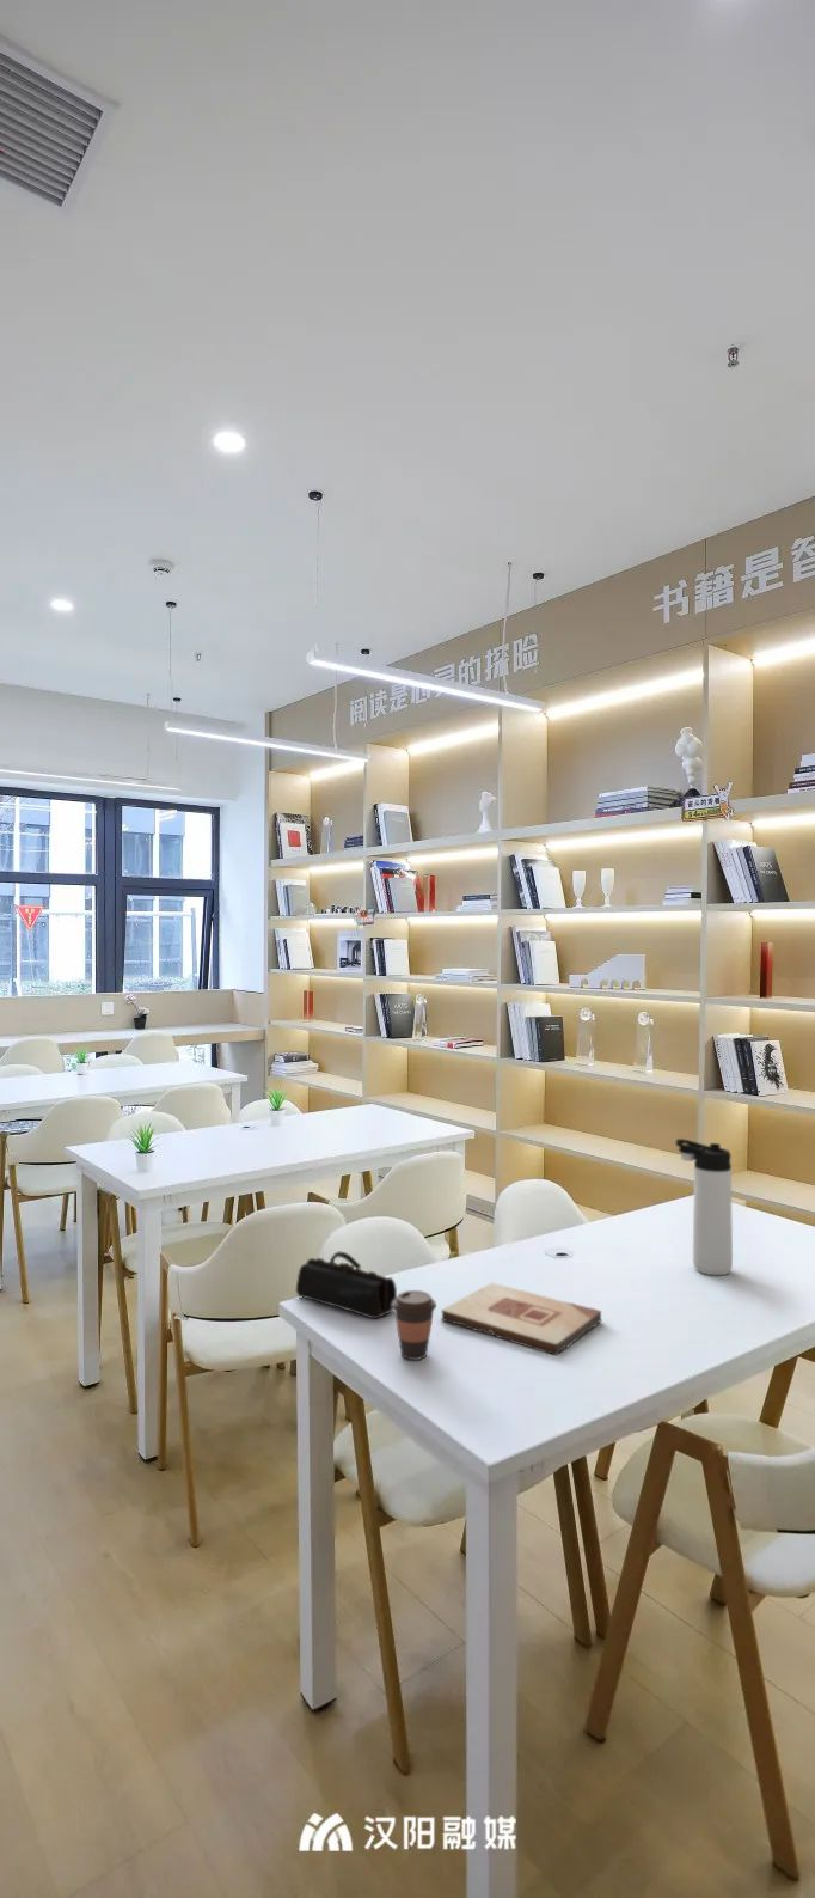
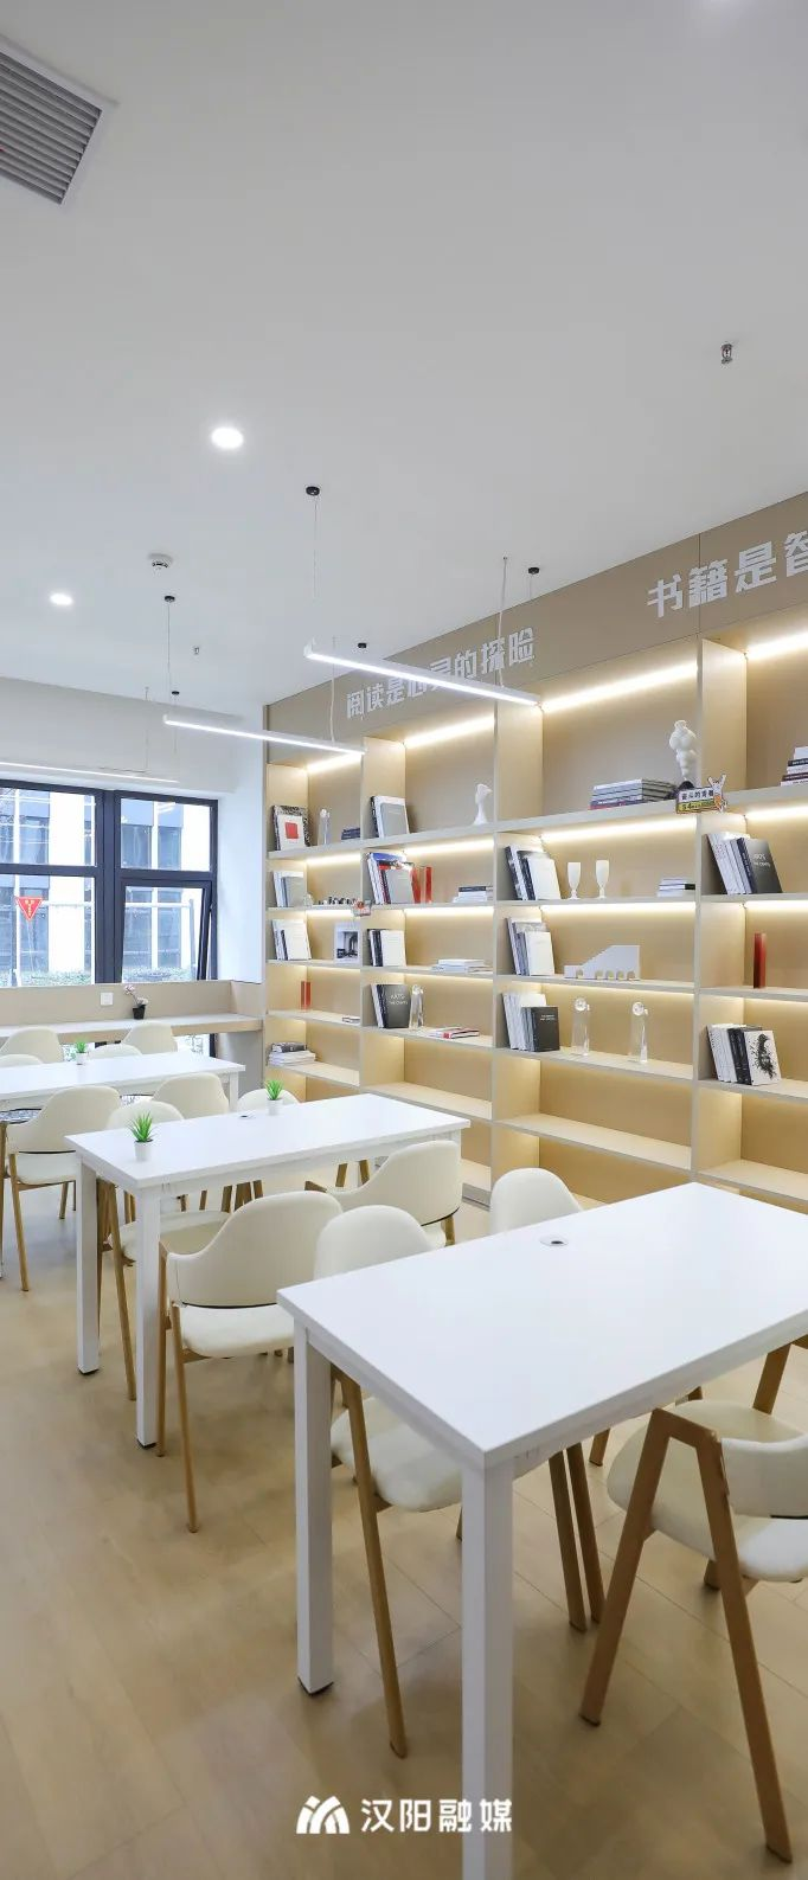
- coffee cup [392,1289,438,1361]
- thermos bottle [674,1138,734,1276]
- wooden plaque [440,1282,602,1356]
- pencil case [295,1250,398,1319]
